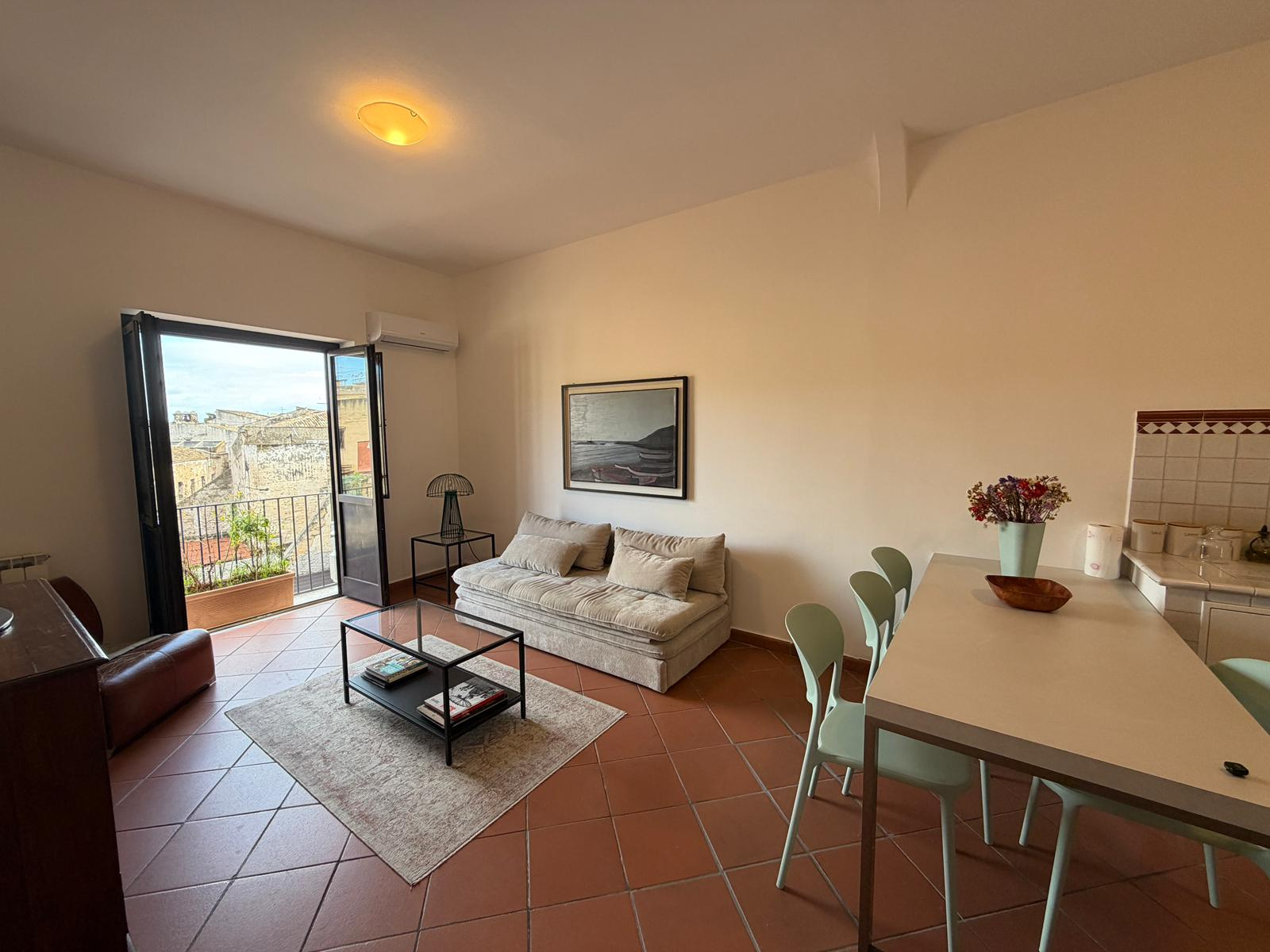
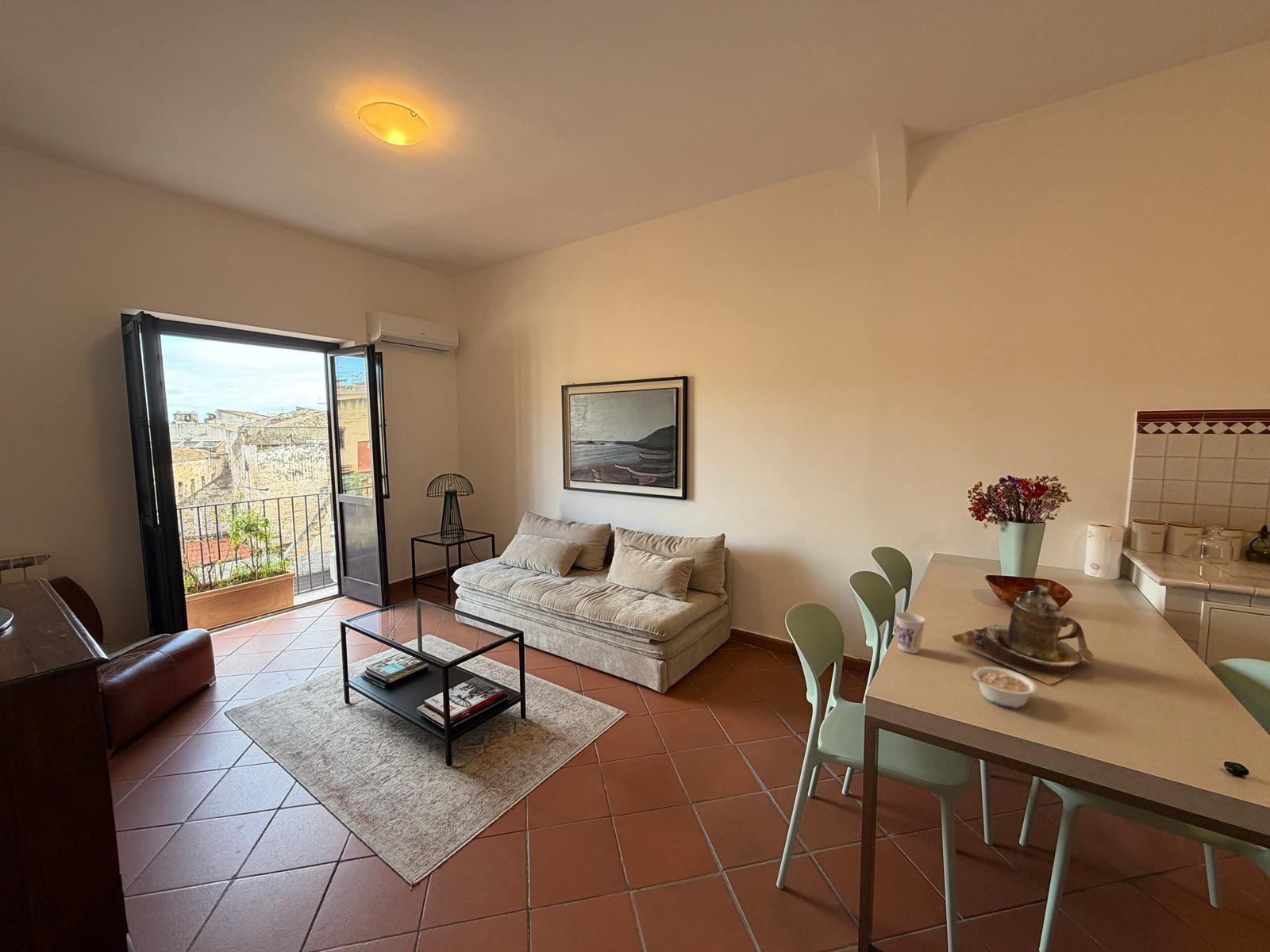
+ cup [895,612,926,654]
+ teapot [951,584,1094,685]
+ legume [968,666,1037,709]
